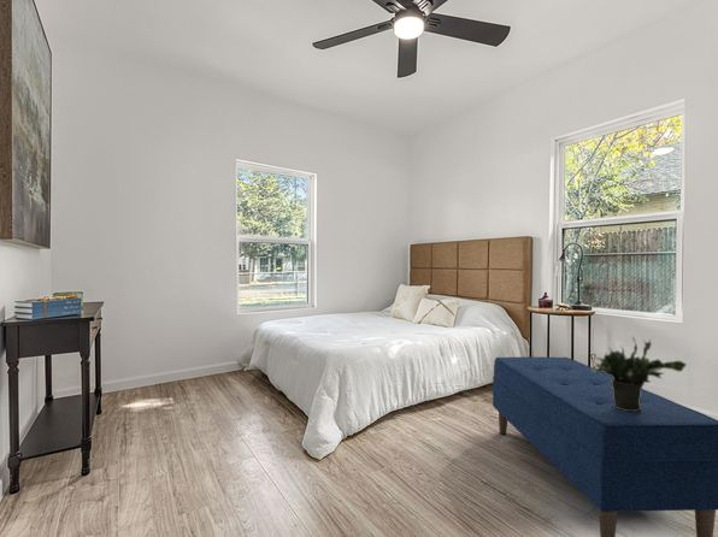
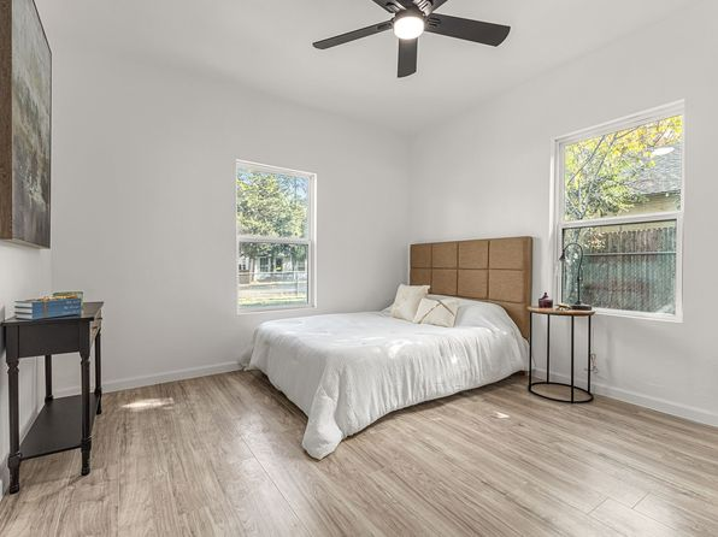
- bench [492,356,718,537]
- potted plant [592,335,688,412]
